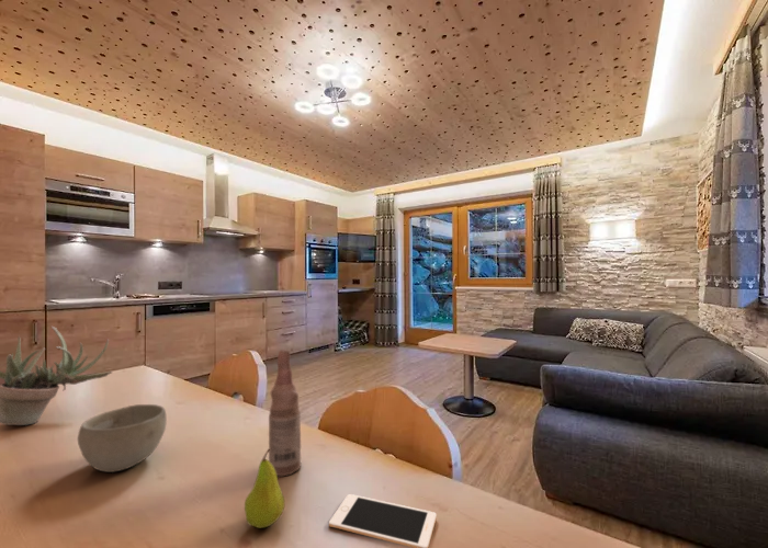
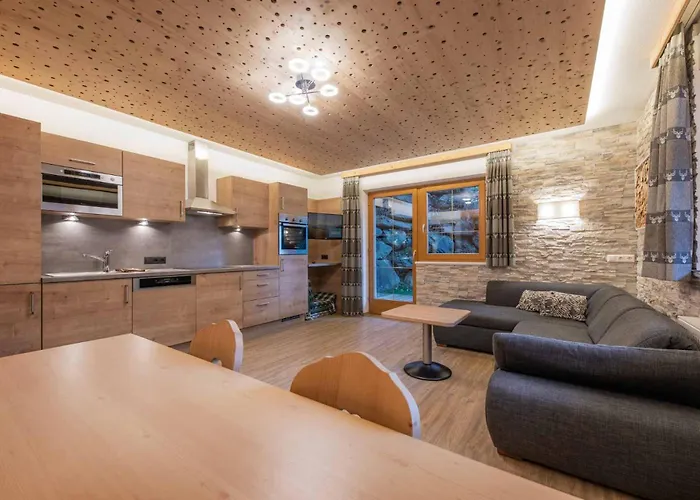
- bottle [268,349,303,477]
- succulent plant [0,326,113,426]
- fruit [244,448,285,529]
- cell phone [328,493,438,548]
- bowl [77,403,168,473]
